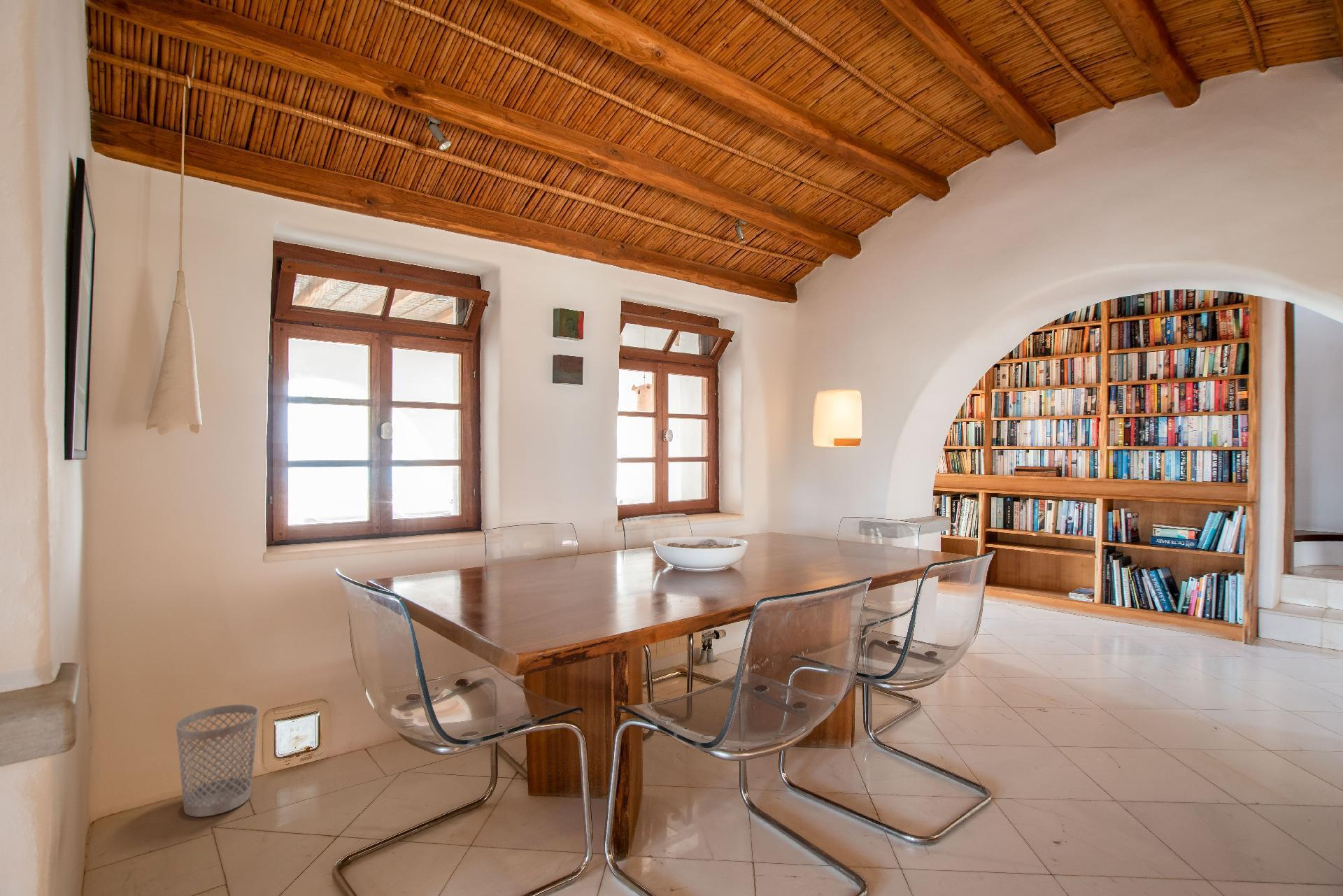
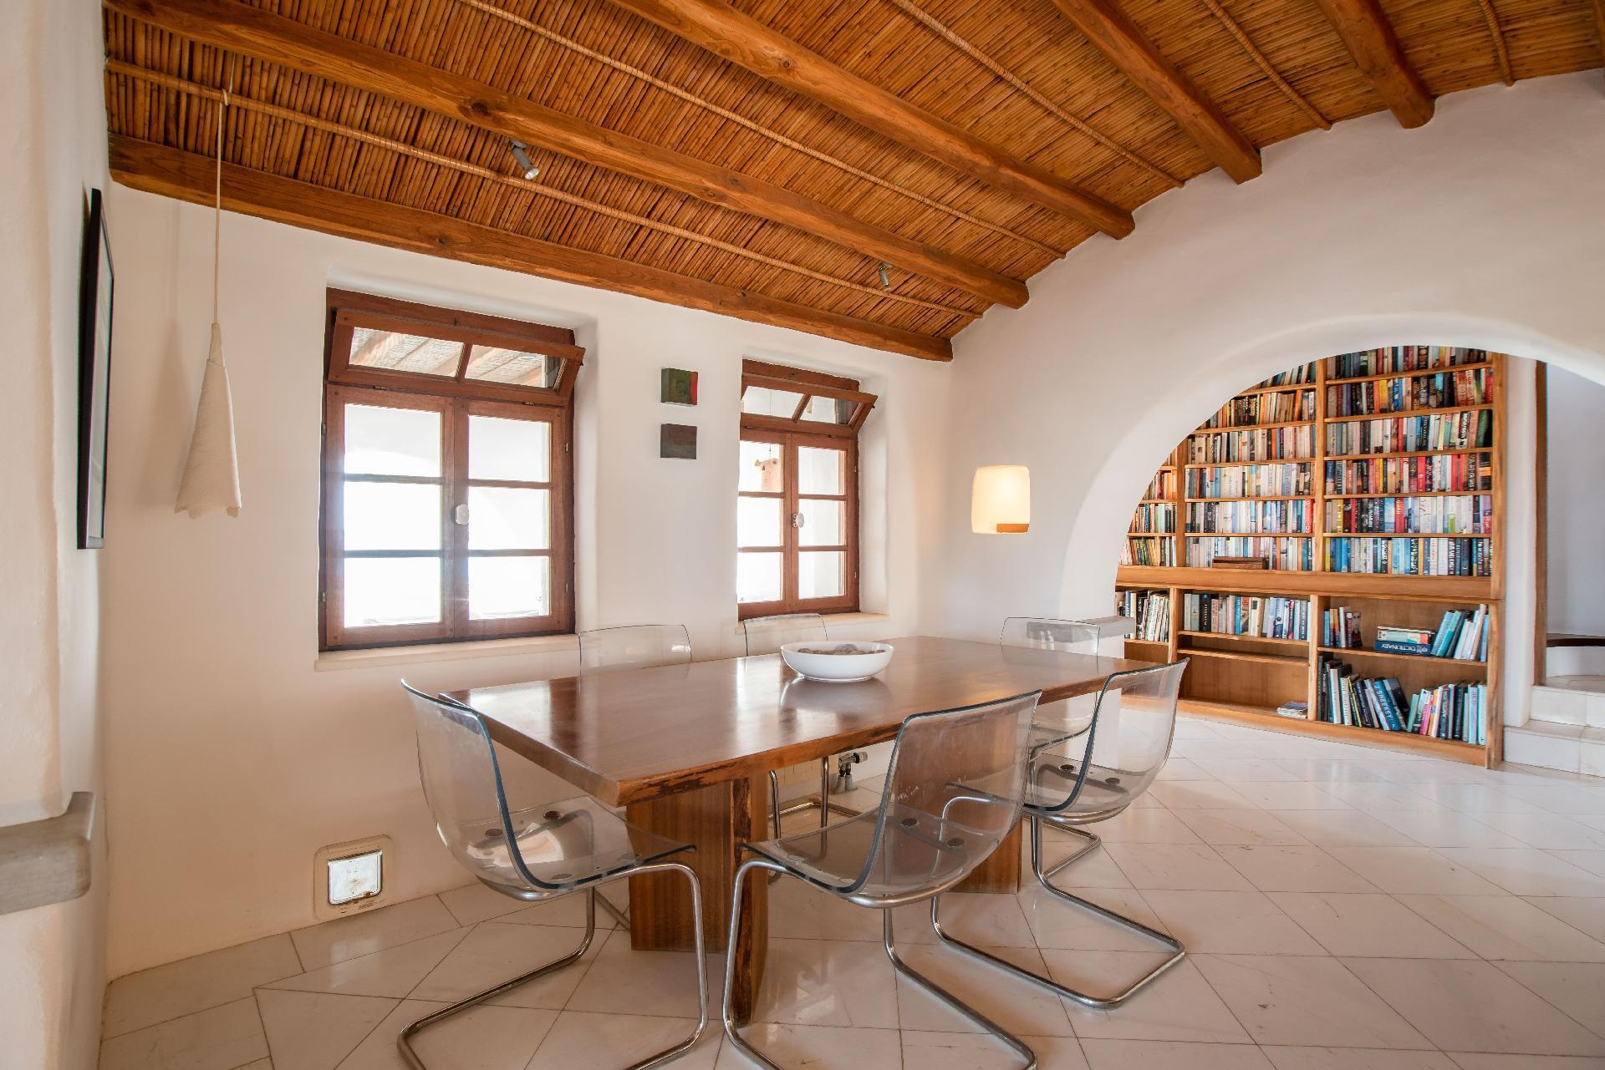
- wastebasket [176,704,260,818]
